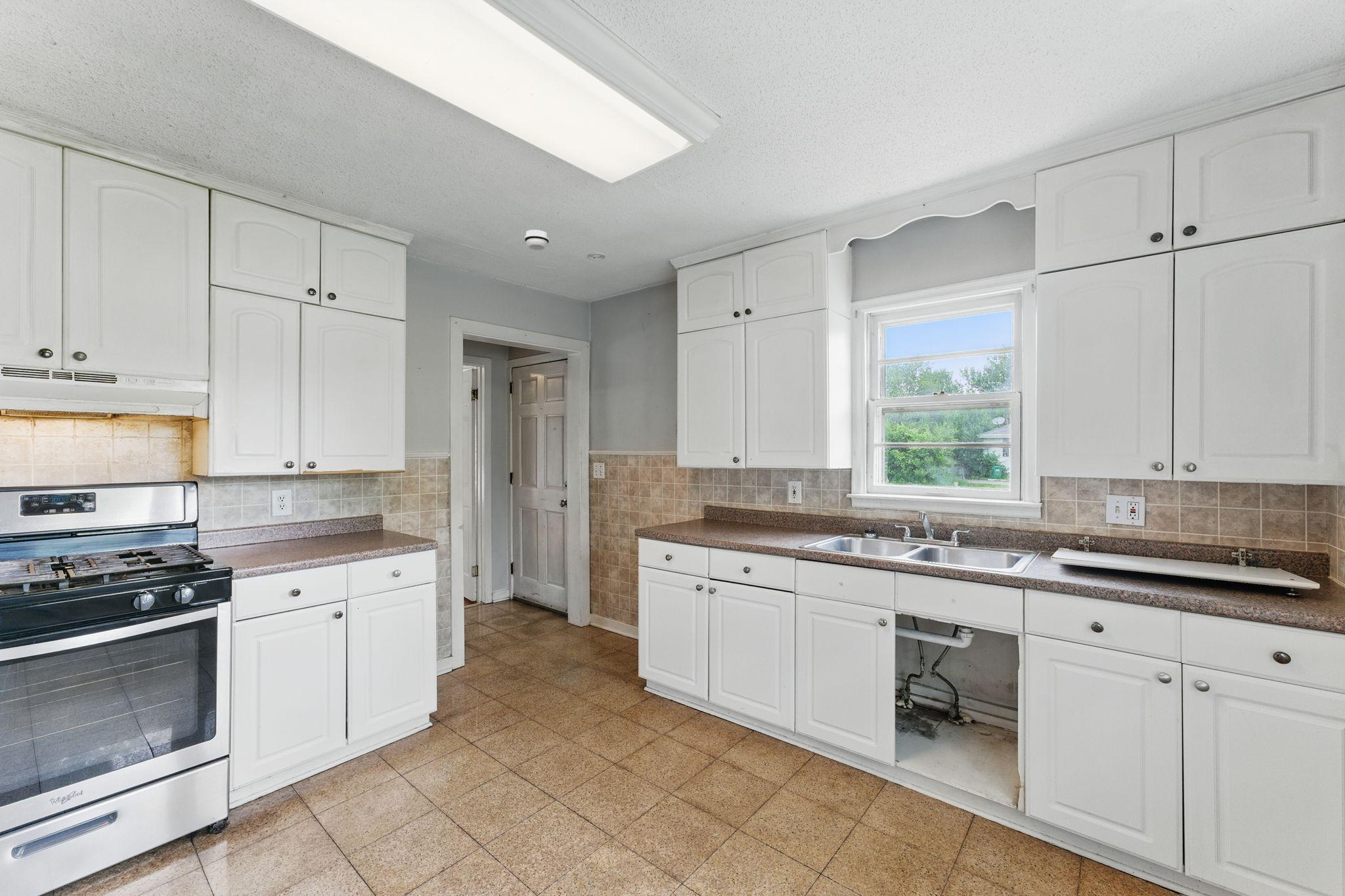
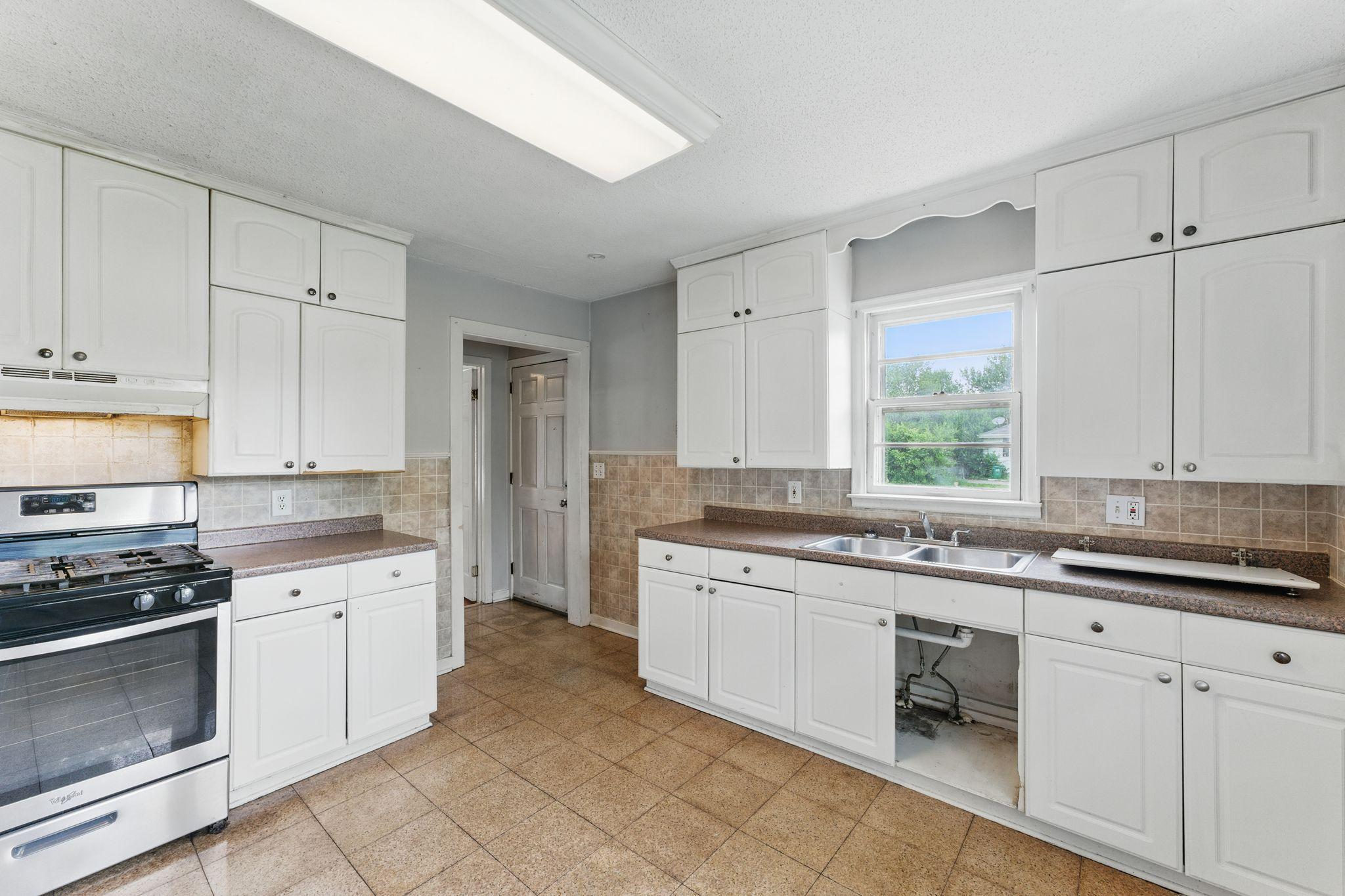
- smoke detector [524,229,550,251]
